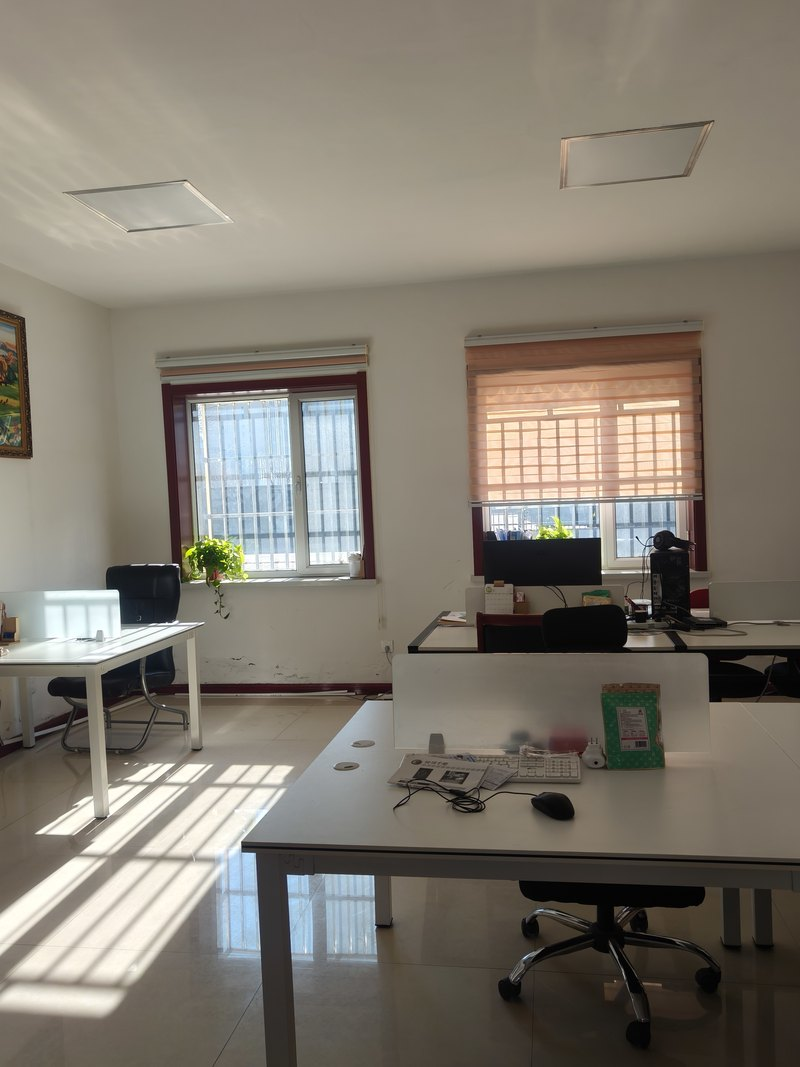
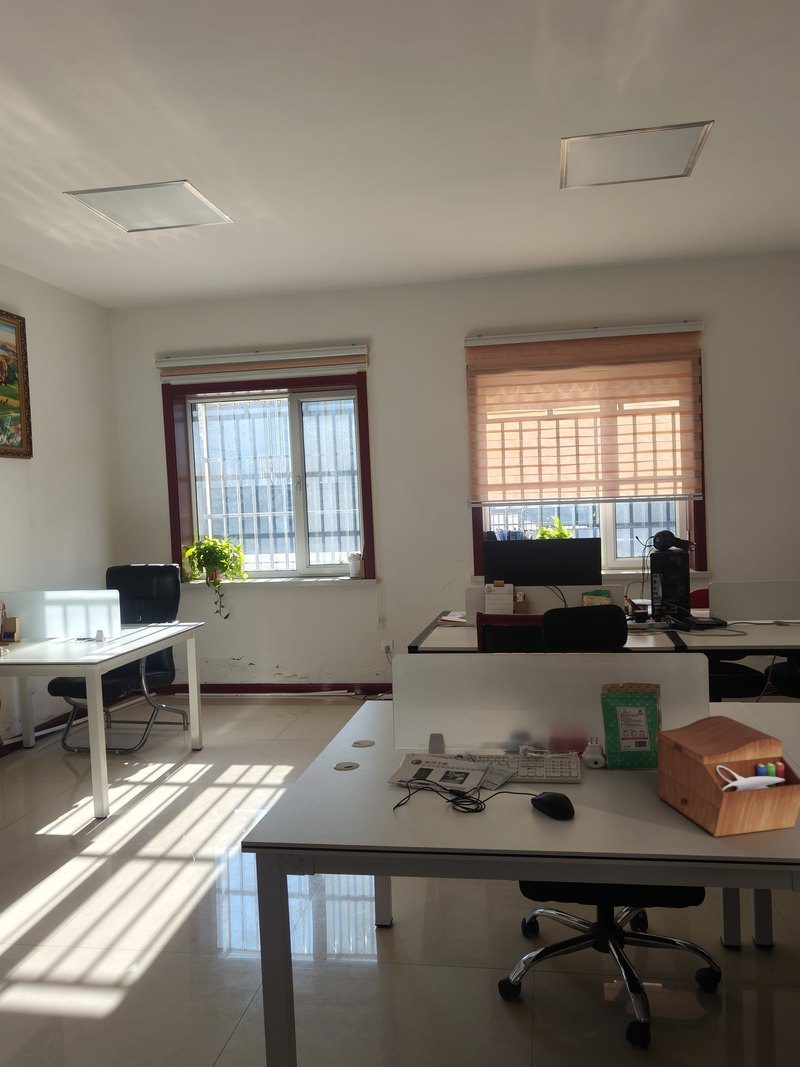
+ sewing box [656,715,800,837]
